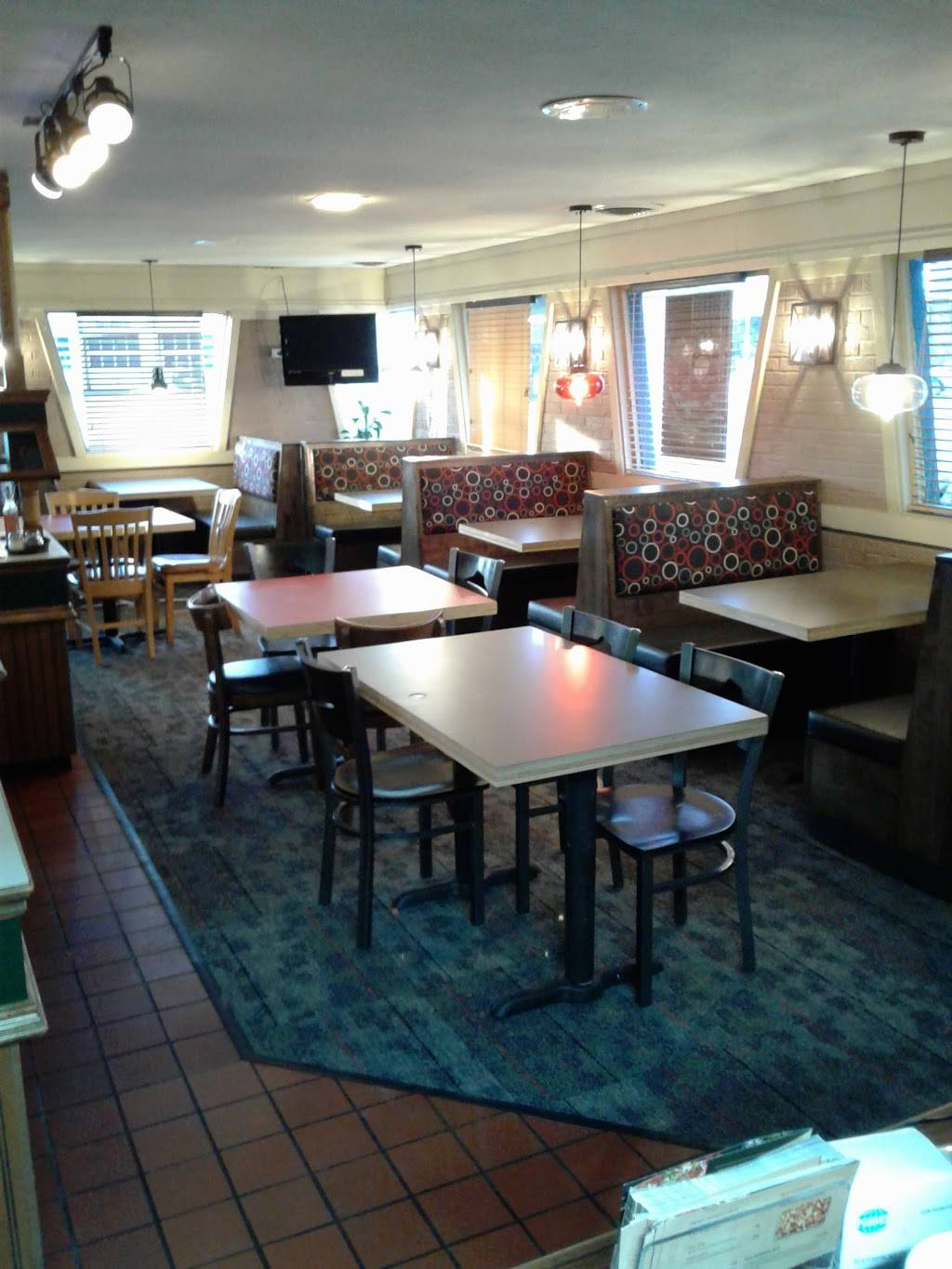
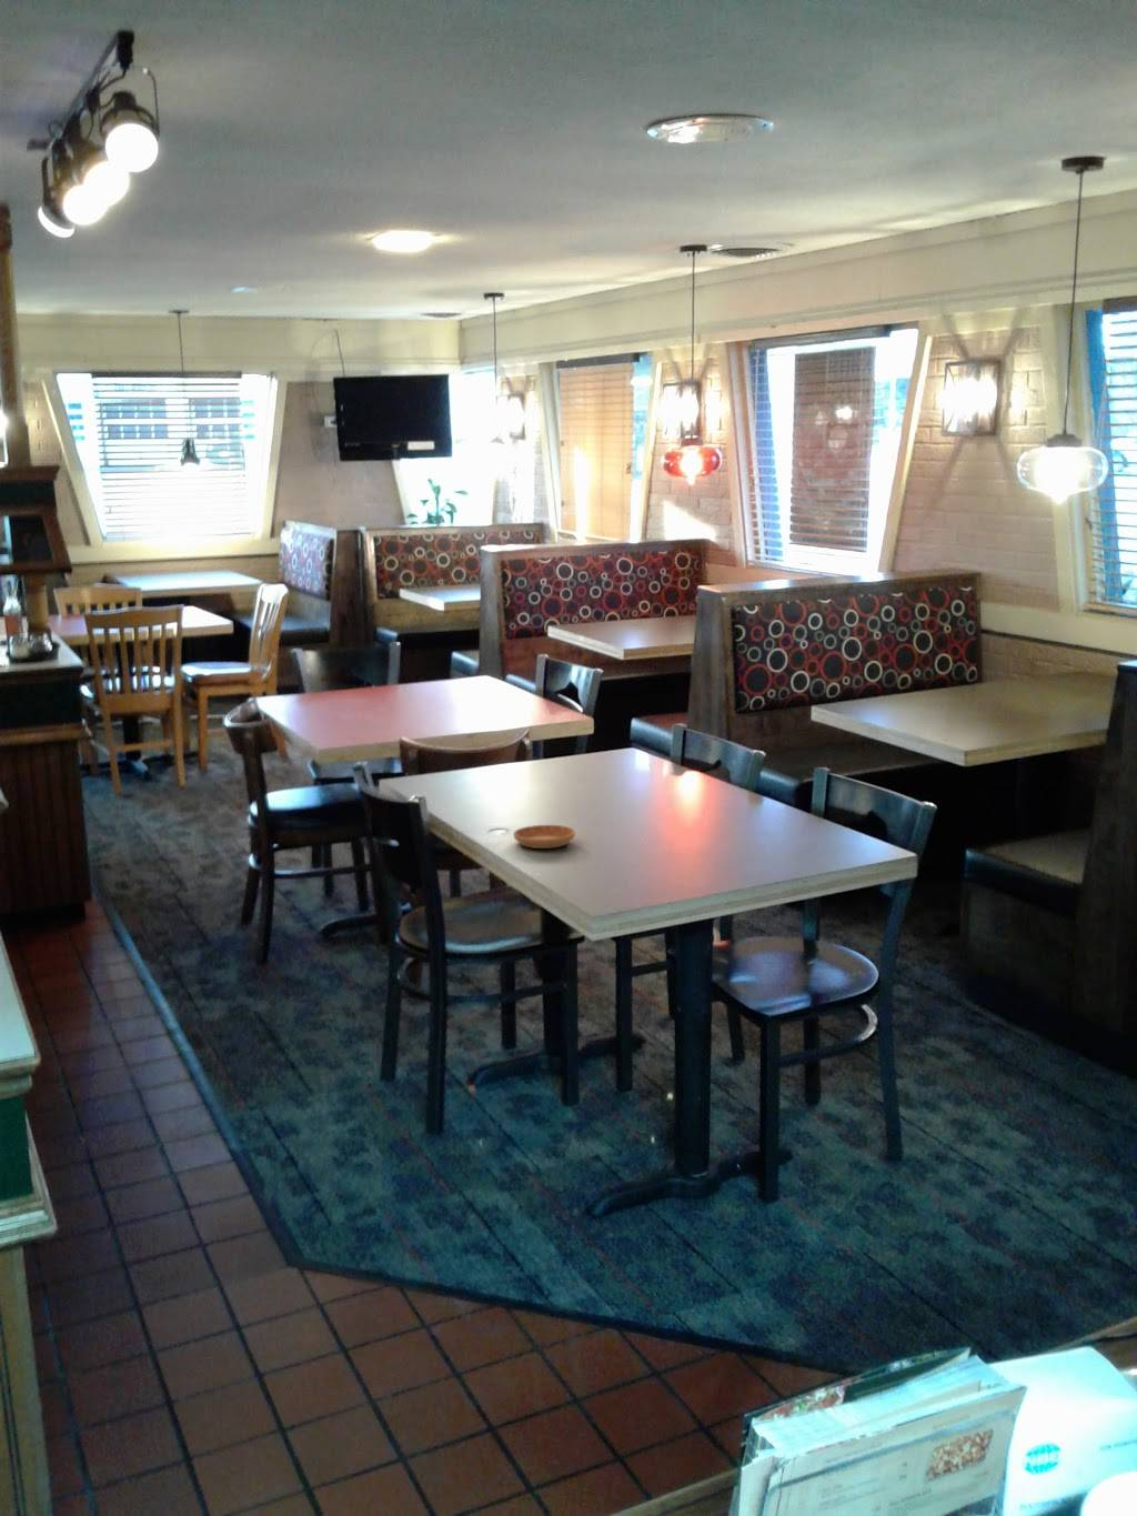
+ saucer [512,824,577,849]
